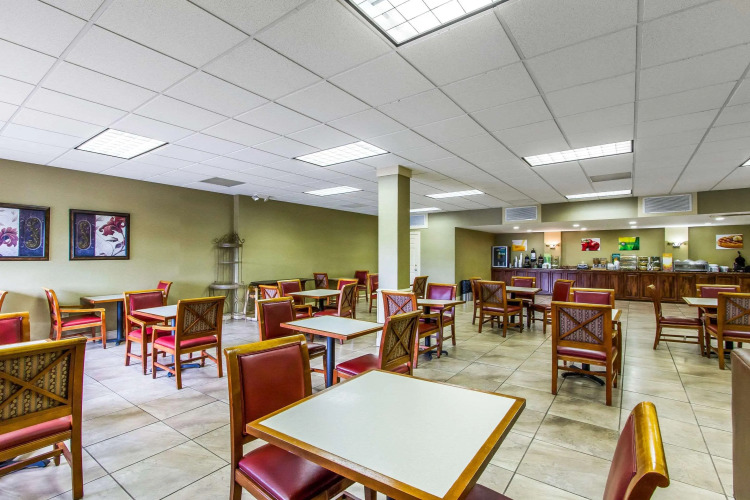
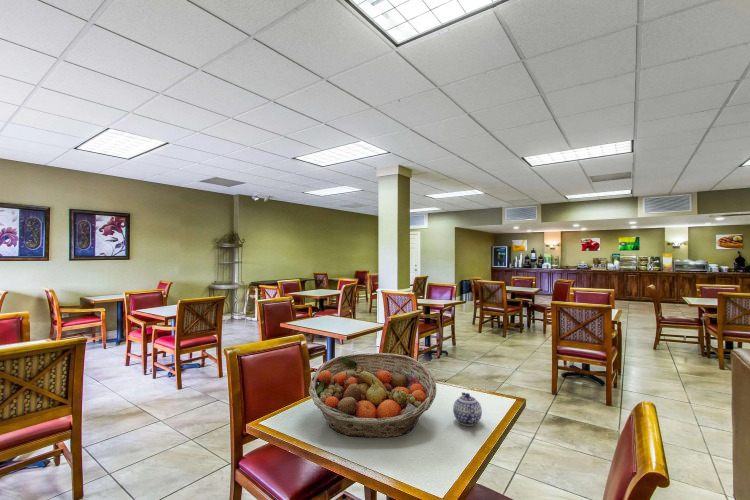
+ teapot [452,391,483,427]
+ fruit basket [308,352,437,439]
